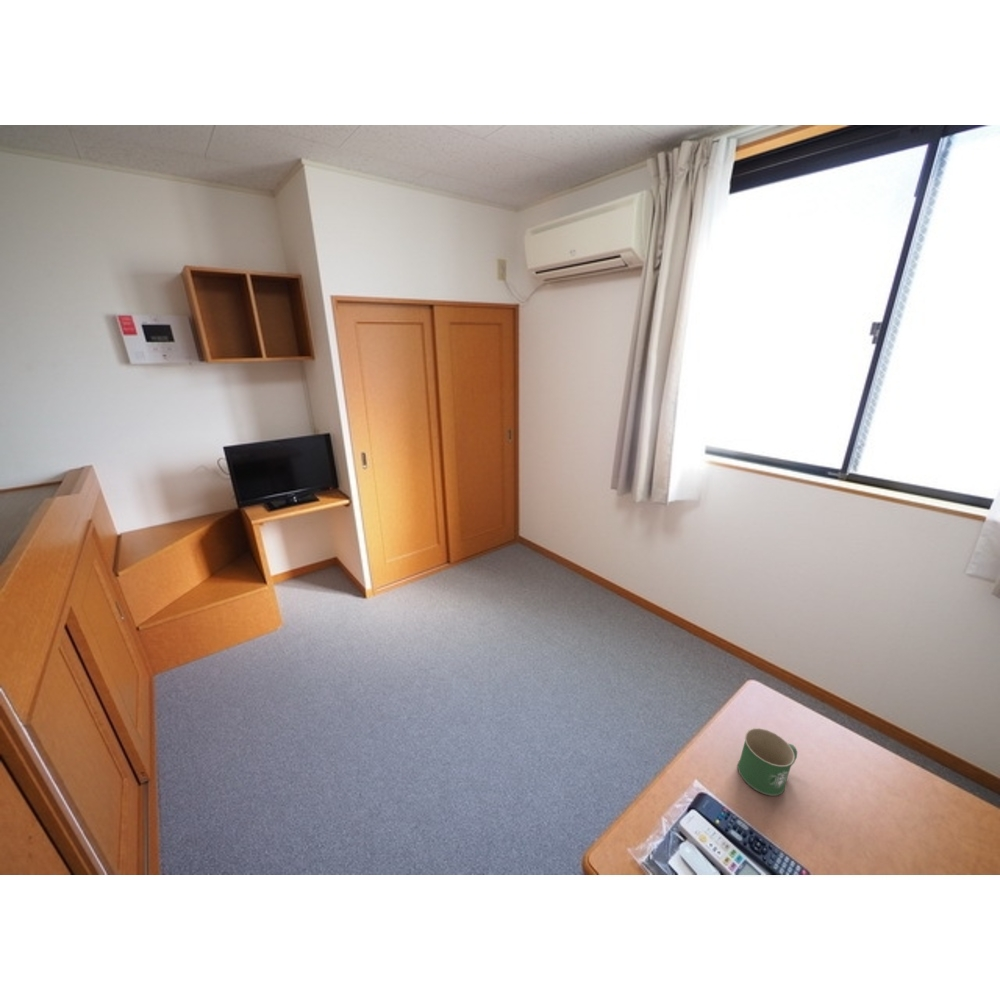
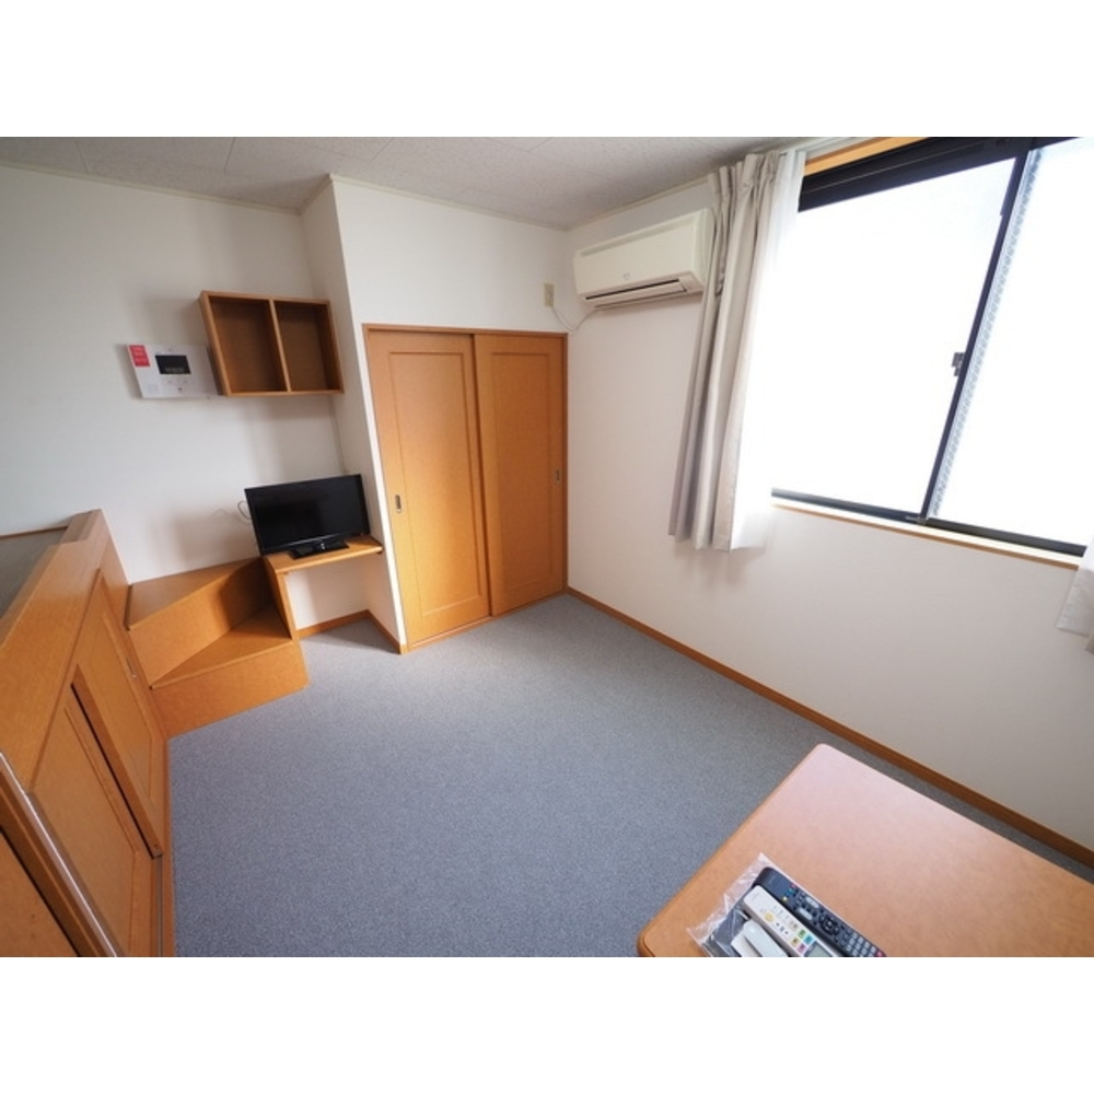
- mug [737,727,798,797]
